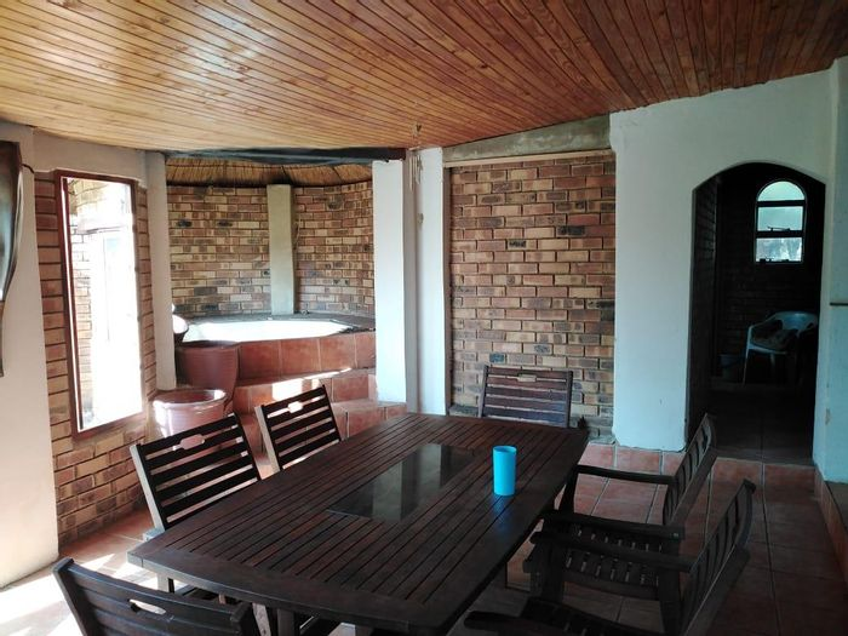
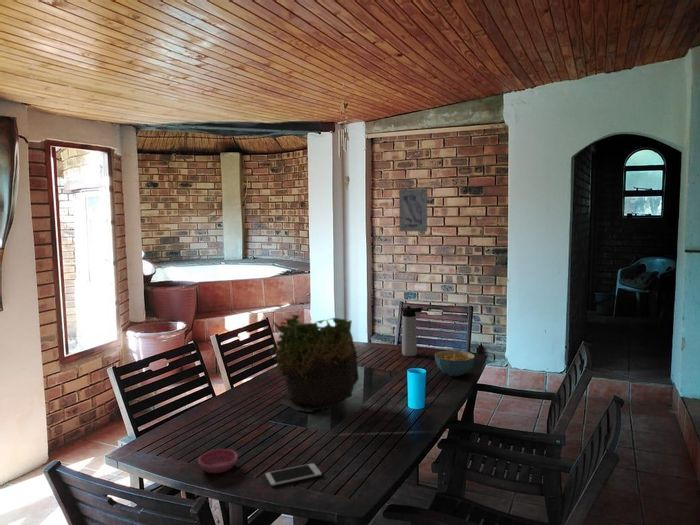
+ plant [270,314,360,413]
+ cell phone [264,462,323,487]
+ thermos bottle [401,305,424,357]
+ wall art [398,188,428,232]
+ cereal bowl [434,349,476,377]
+ saucer [197,448,239,474]
